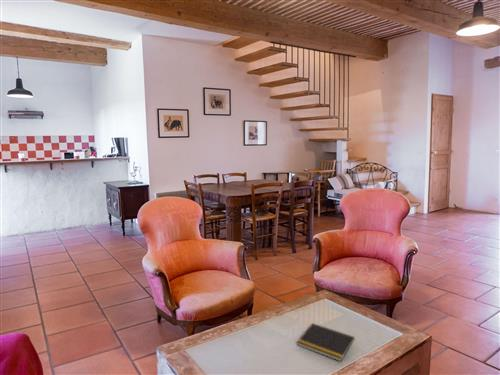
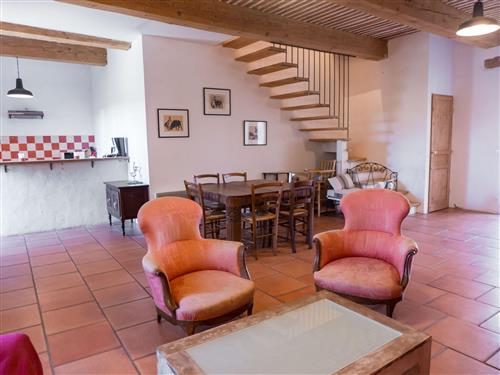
- notepad [296,322,356,362]
